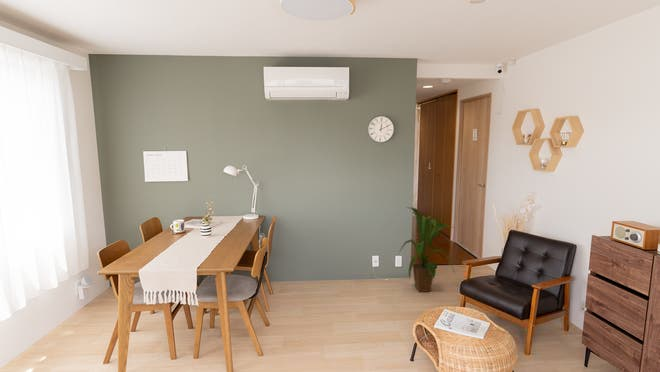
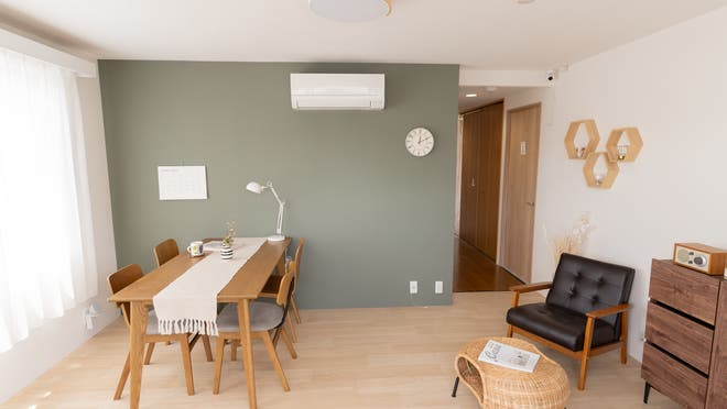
- house plant [398,206,456,293]
